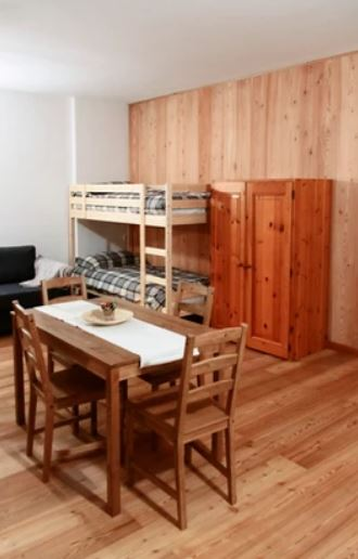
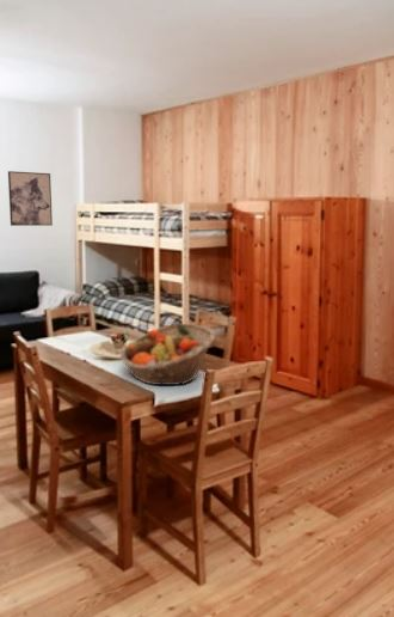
+ fruit basket [119,322,216,386]
+ wall art [7,170,54,227]
